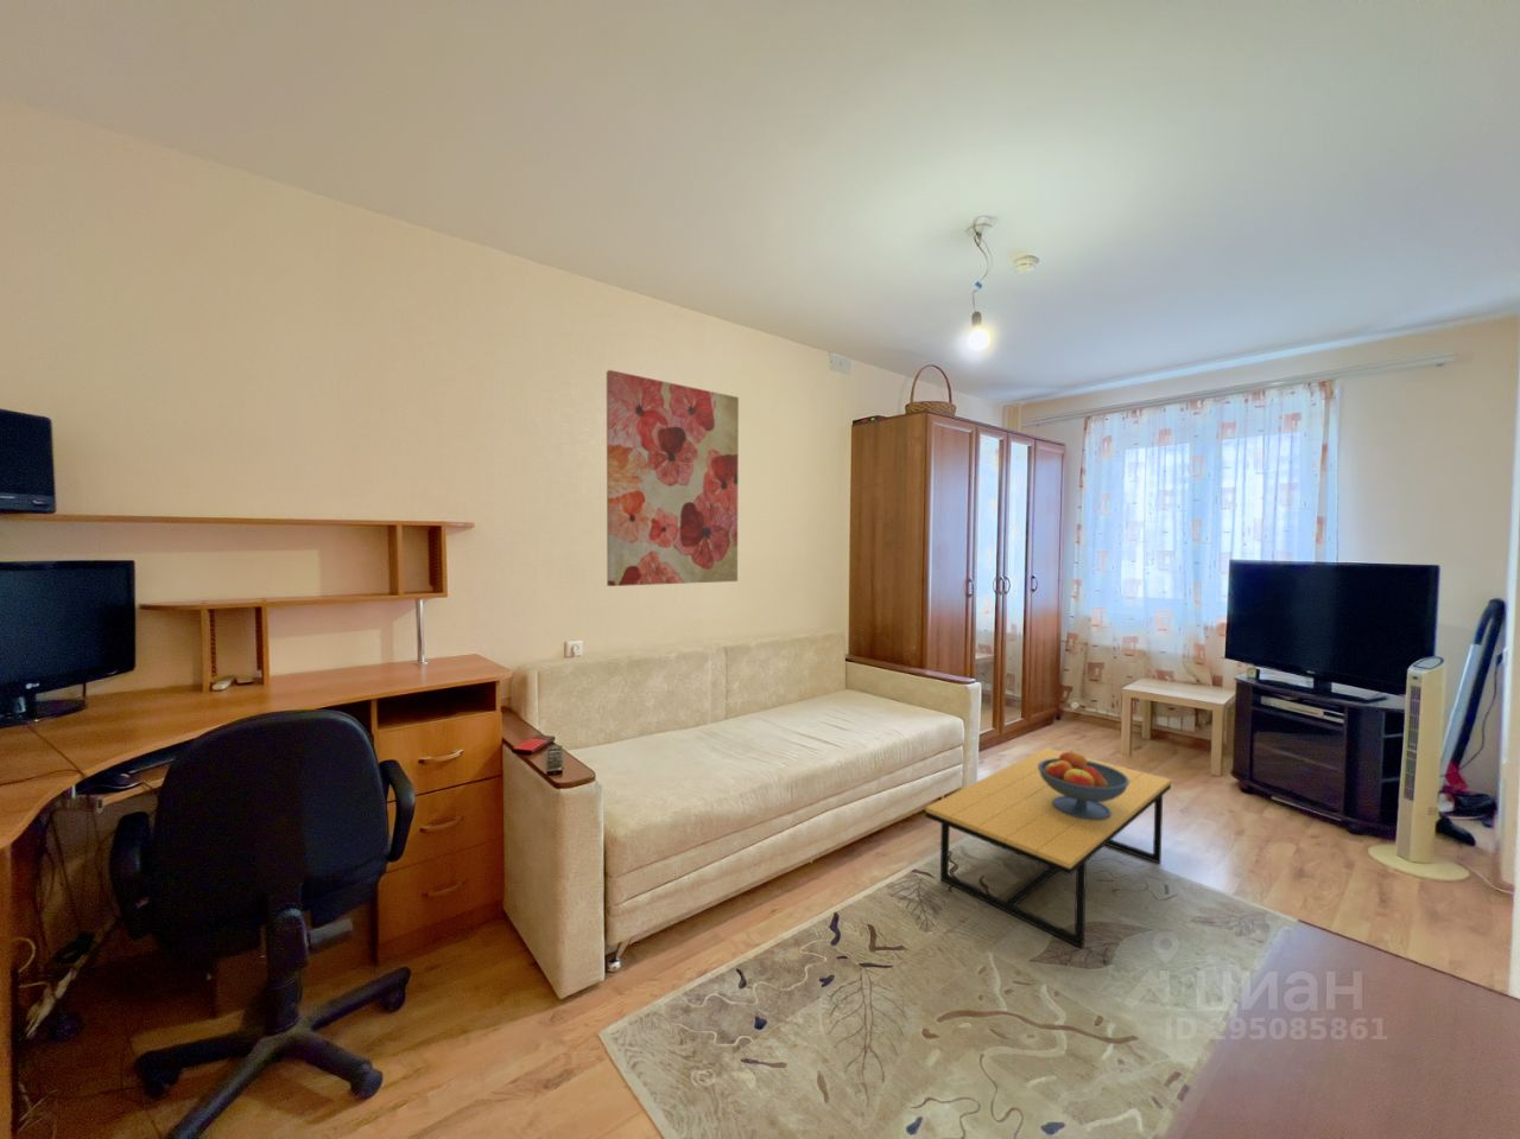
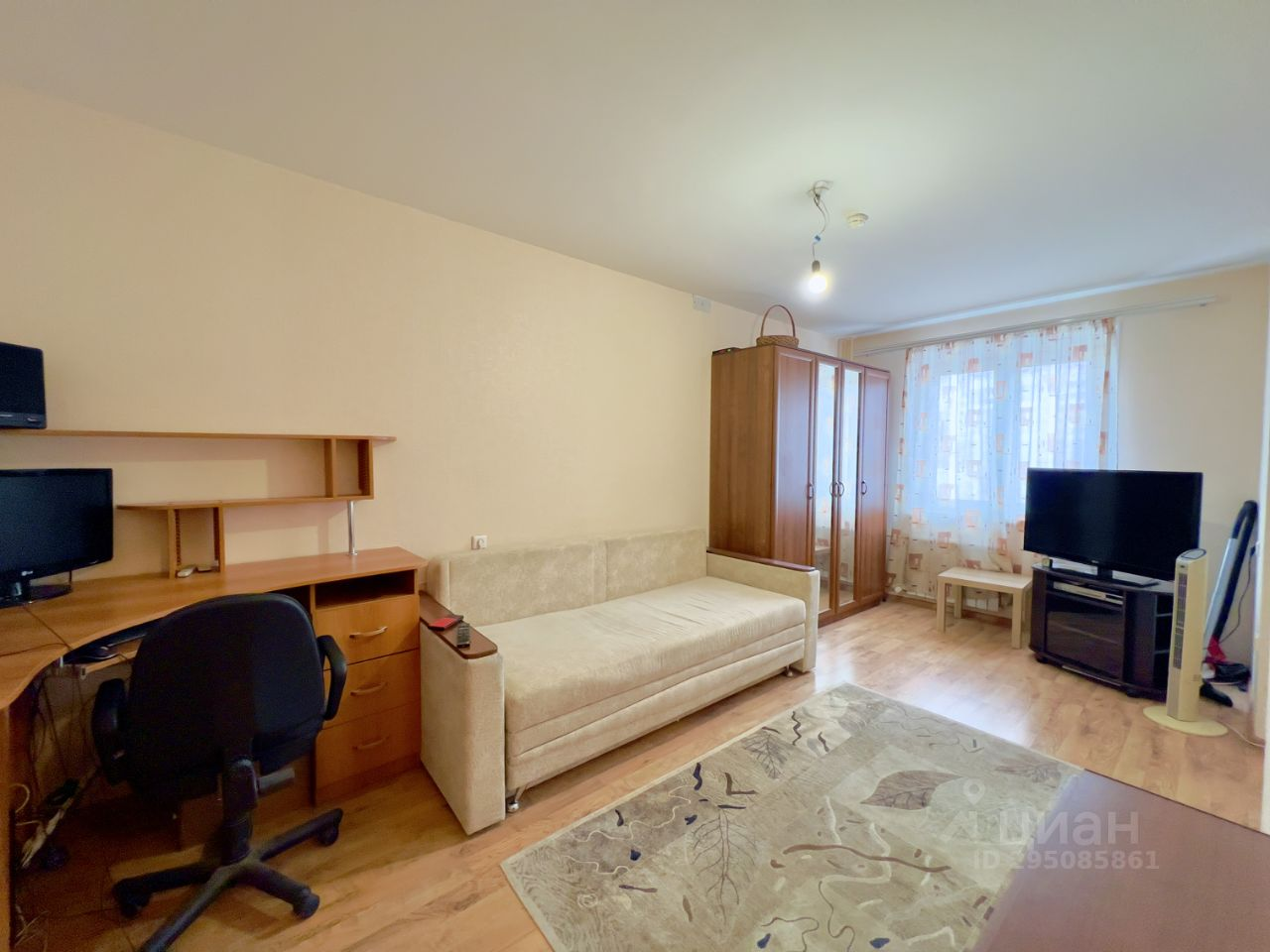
- fruit bowl [1038,749,1130,820]
- coffee table [924,747,1172,949]
- wall art [606,368,740,587]
